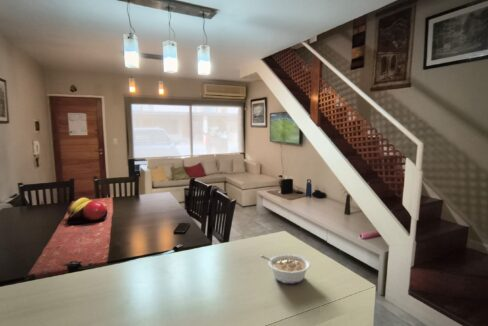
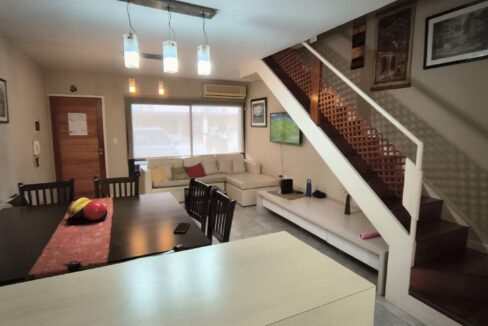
- legume [260,254,312,285]
